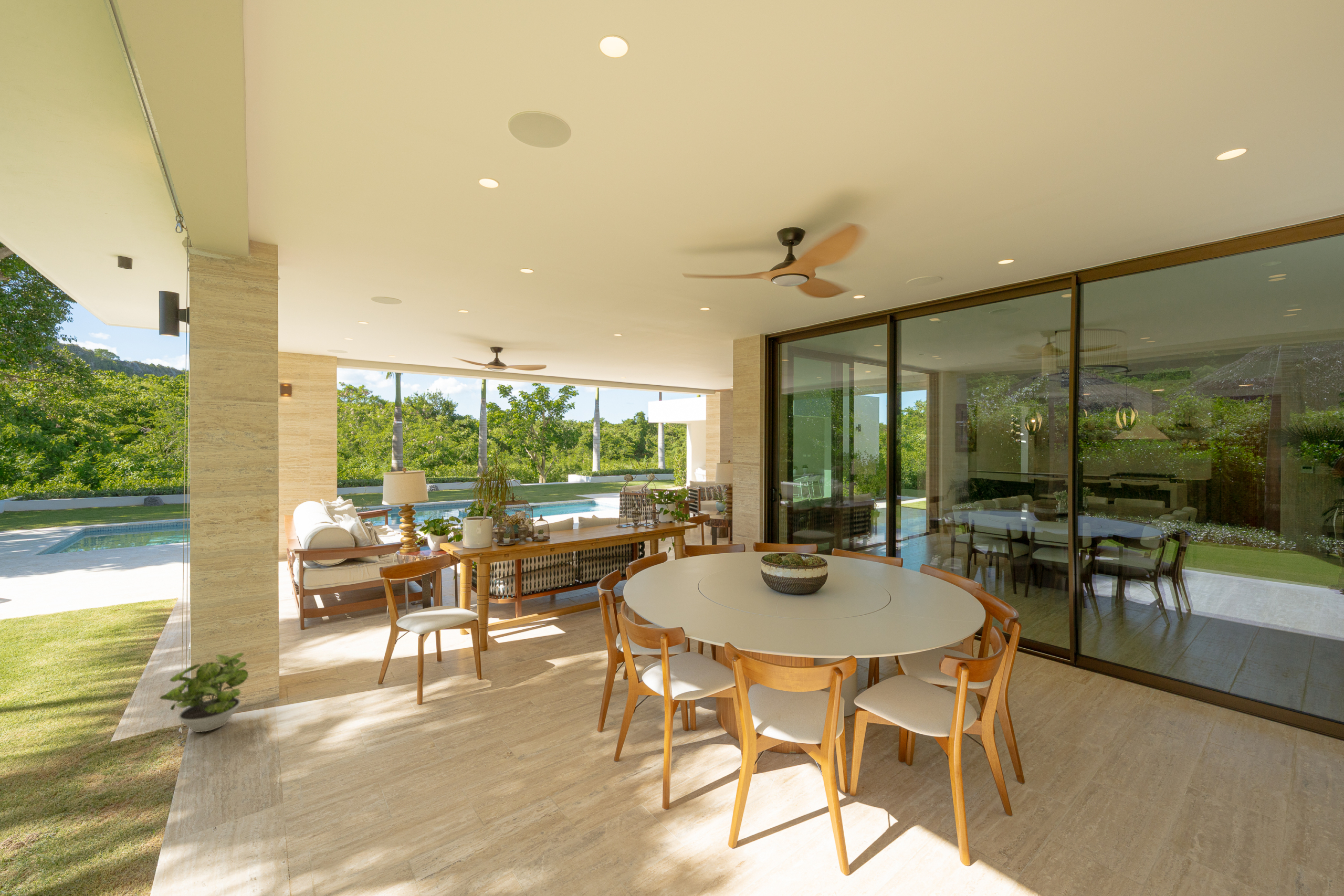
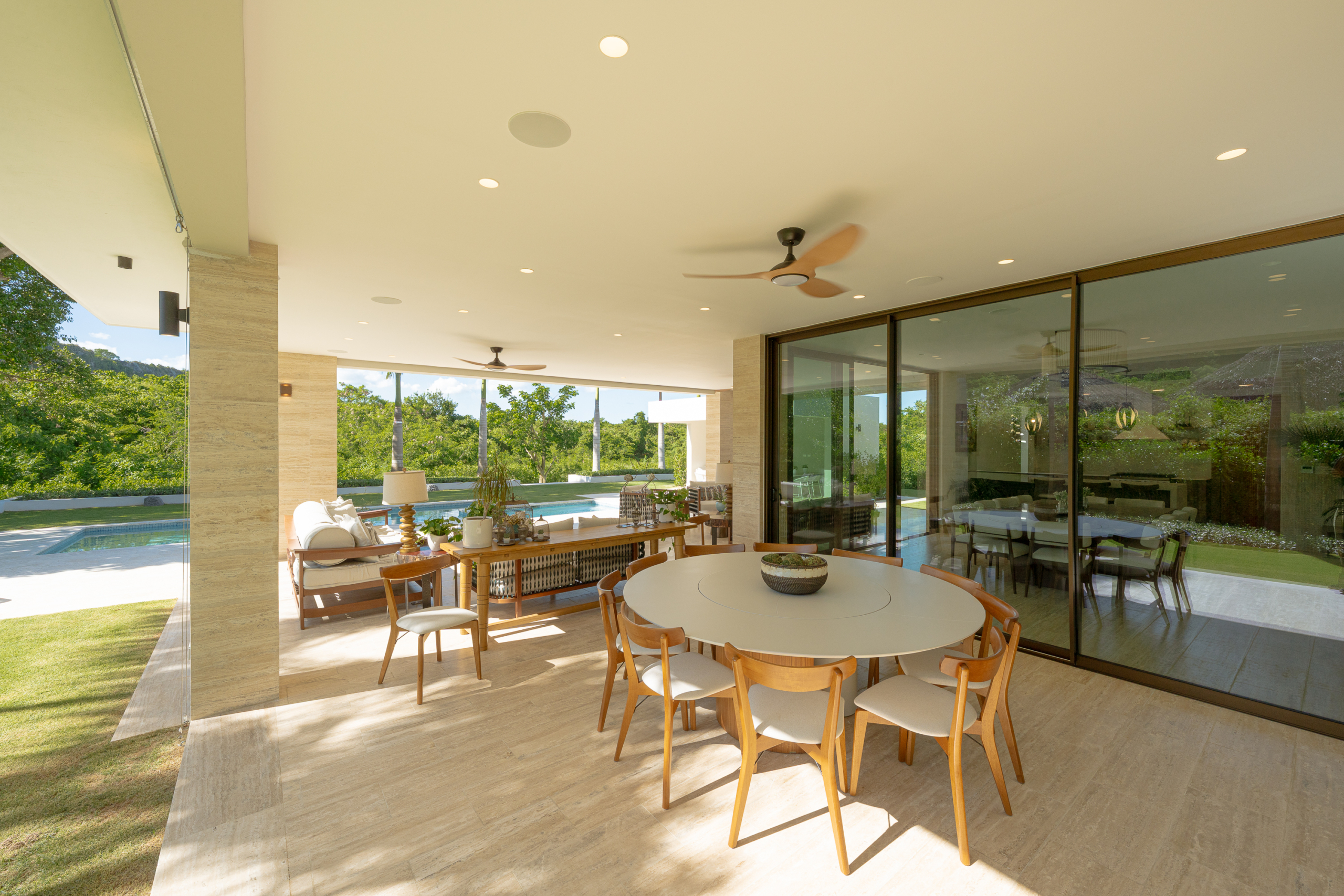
- potted plant [159,652,249,733]
